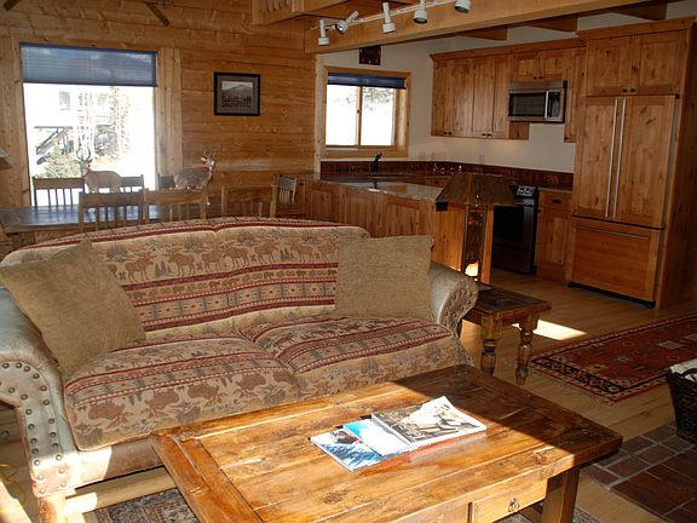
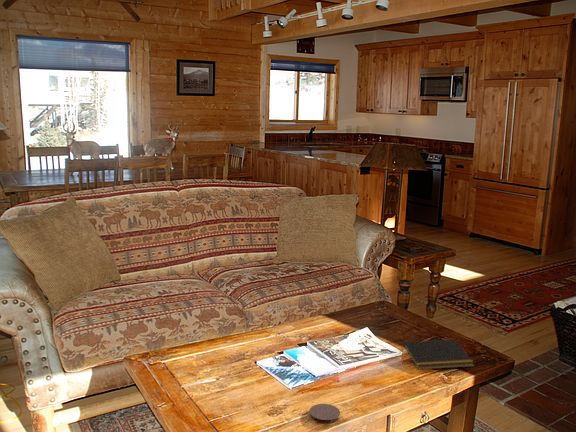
+ coaster [308,403,341,425]
+ notepad [401,338,476,370]
